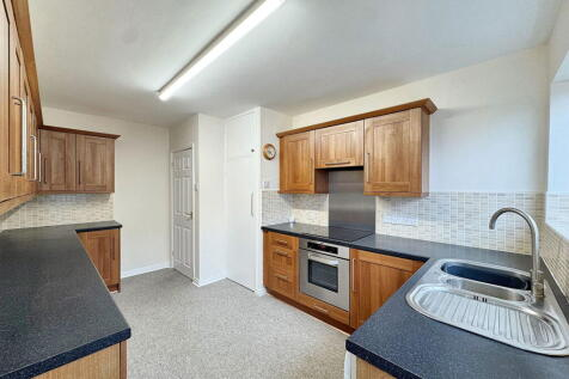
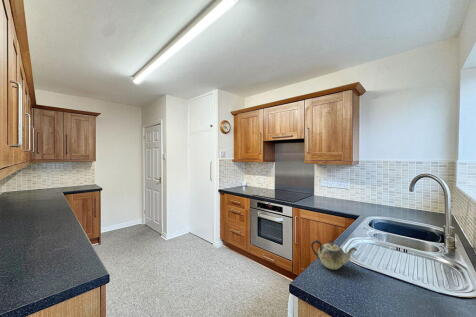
+ teapot [310,239,358,271]
